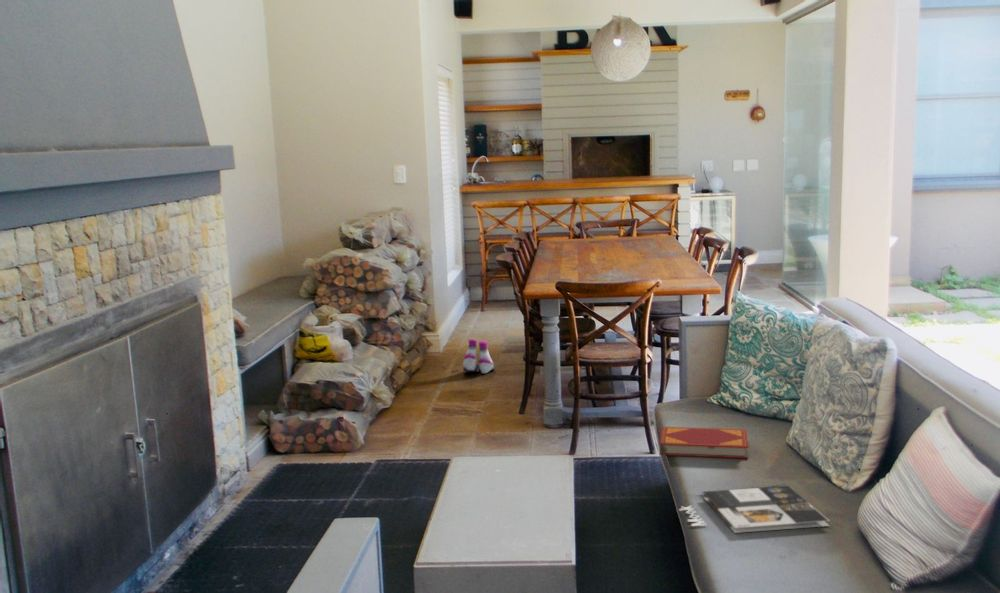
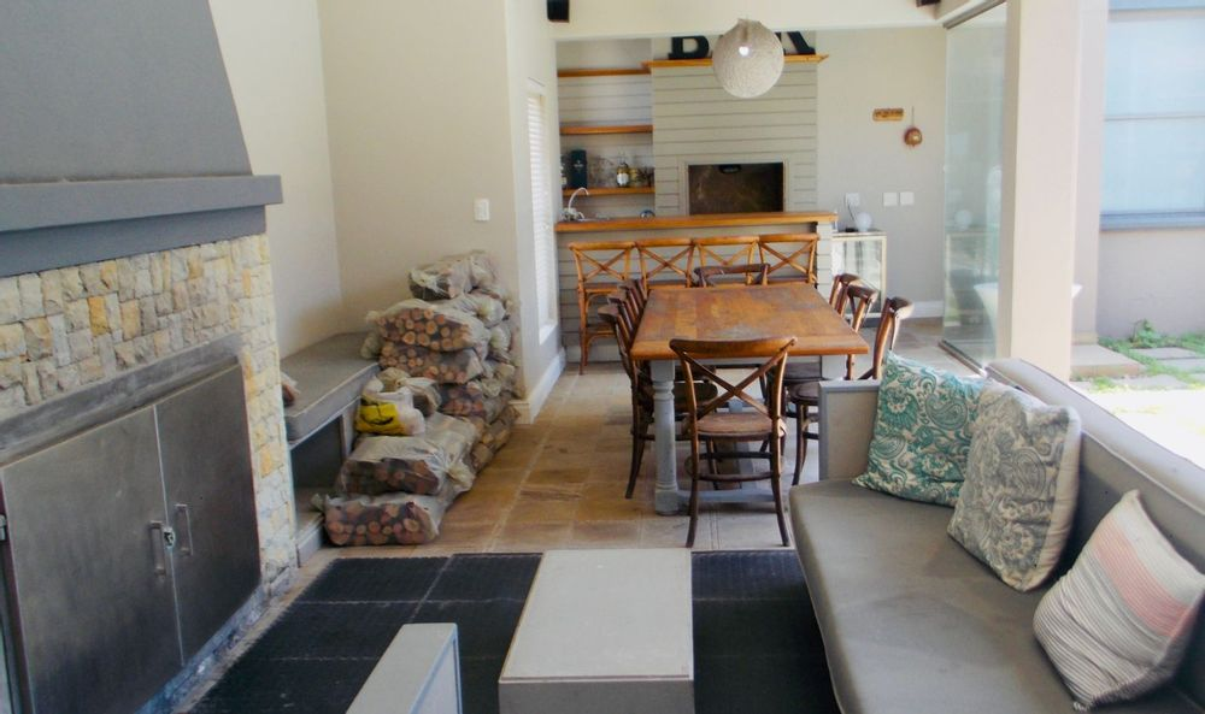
- magazine [678,485,831,534]
- boots [462,338,496,374]
- hardback book [658,426,750,459]
